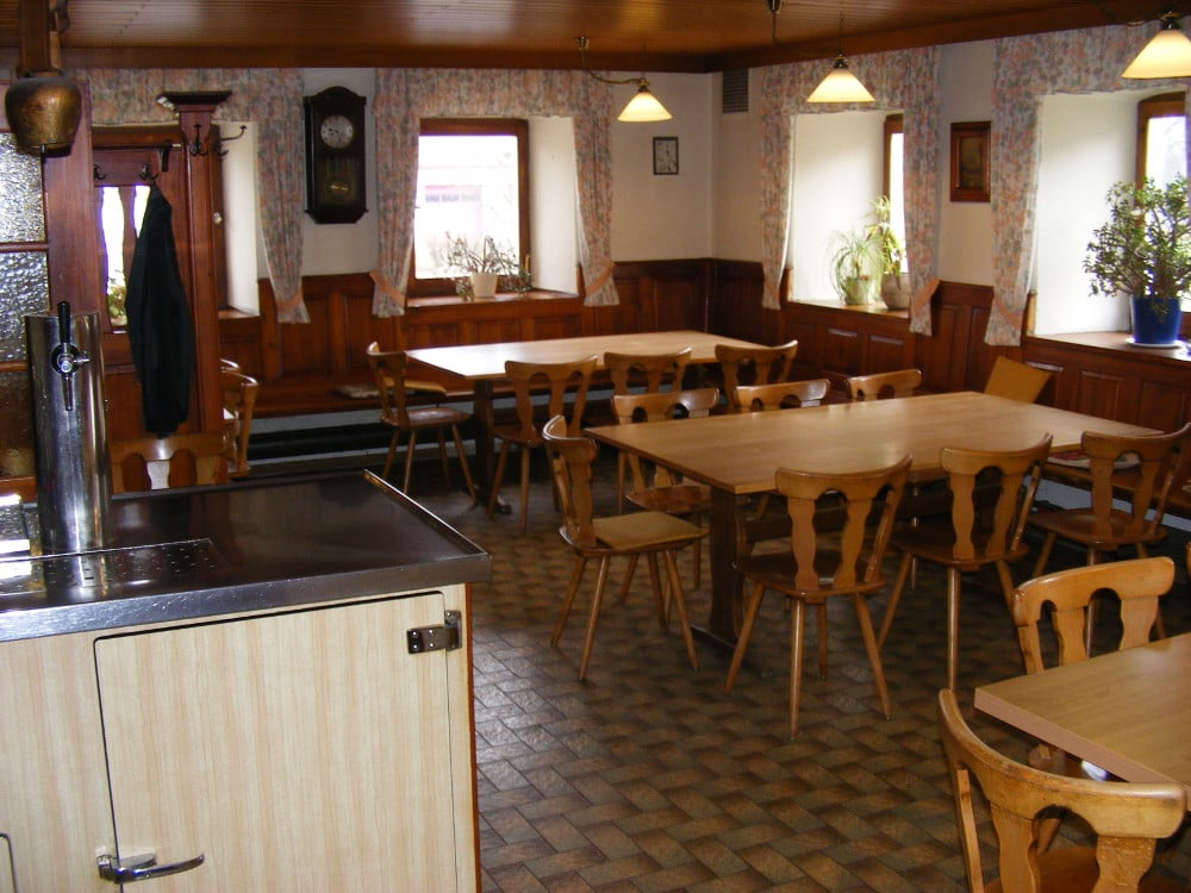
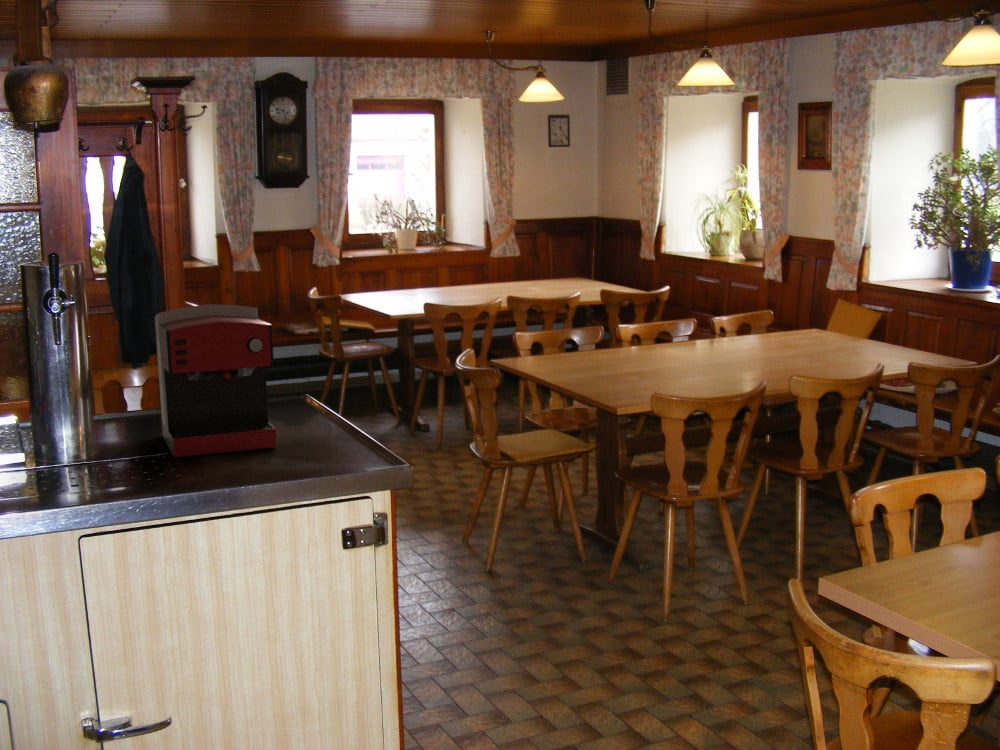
+ coffee maker [154,303,278,458]
